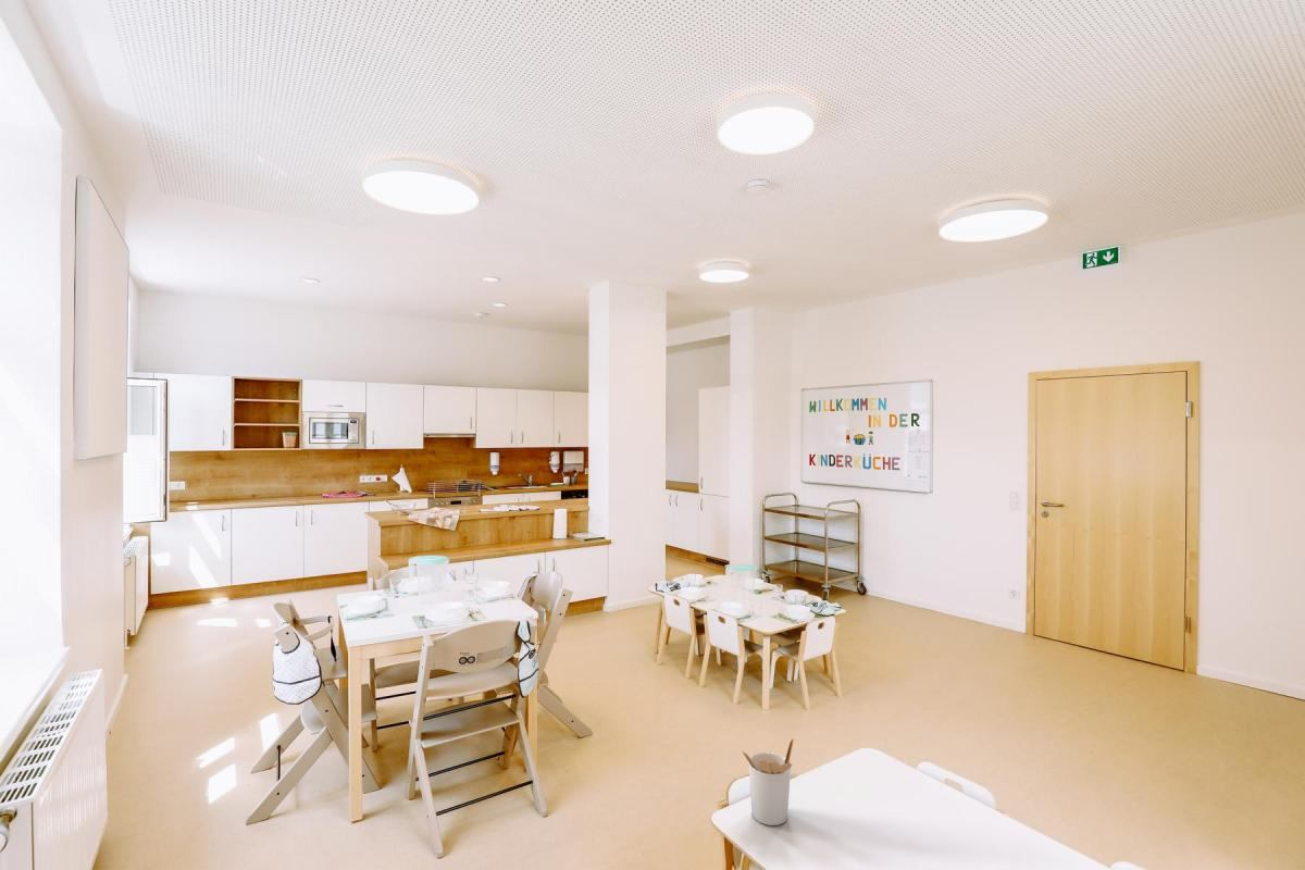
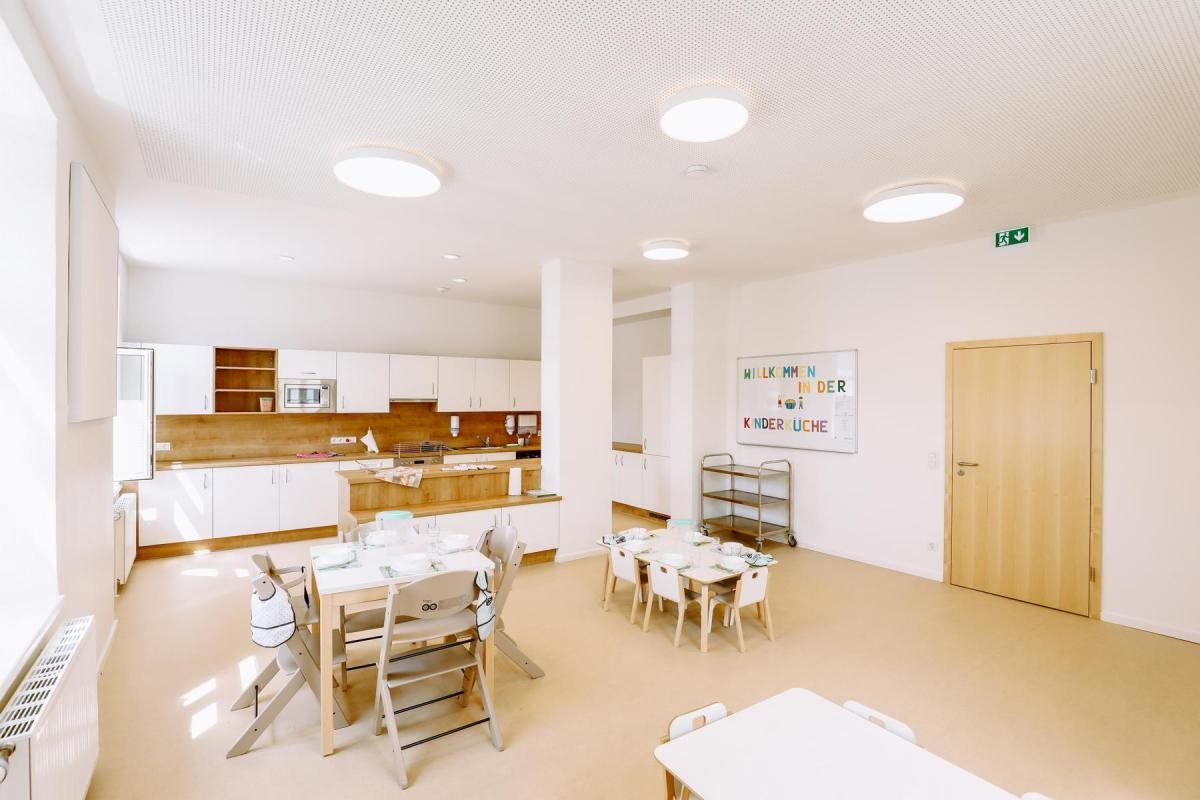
- utensil holder [741,737,795,826]
